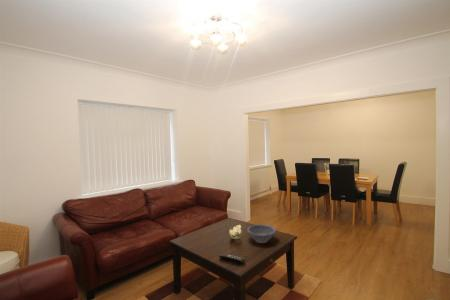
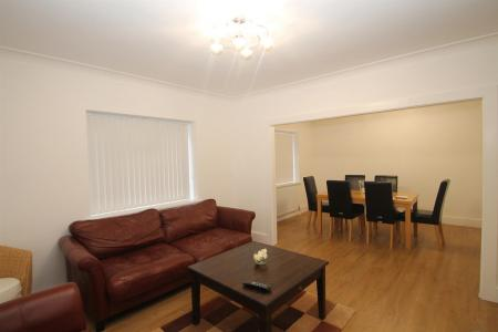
- decorative bowl [246,223,277,244]
